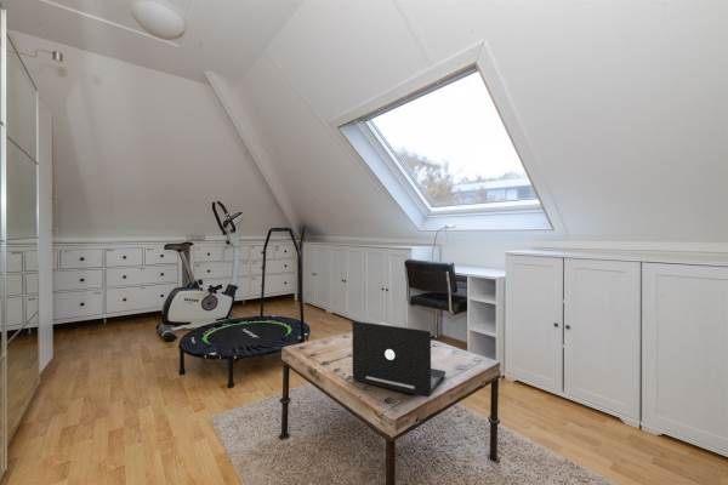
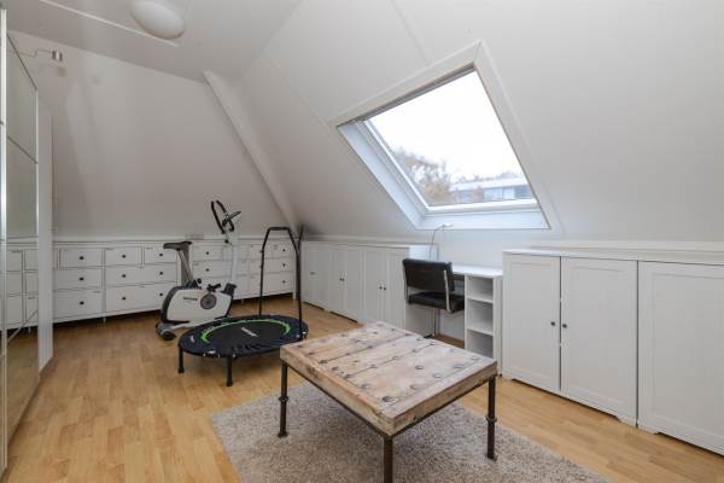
- laptop [351,320,447,399]
